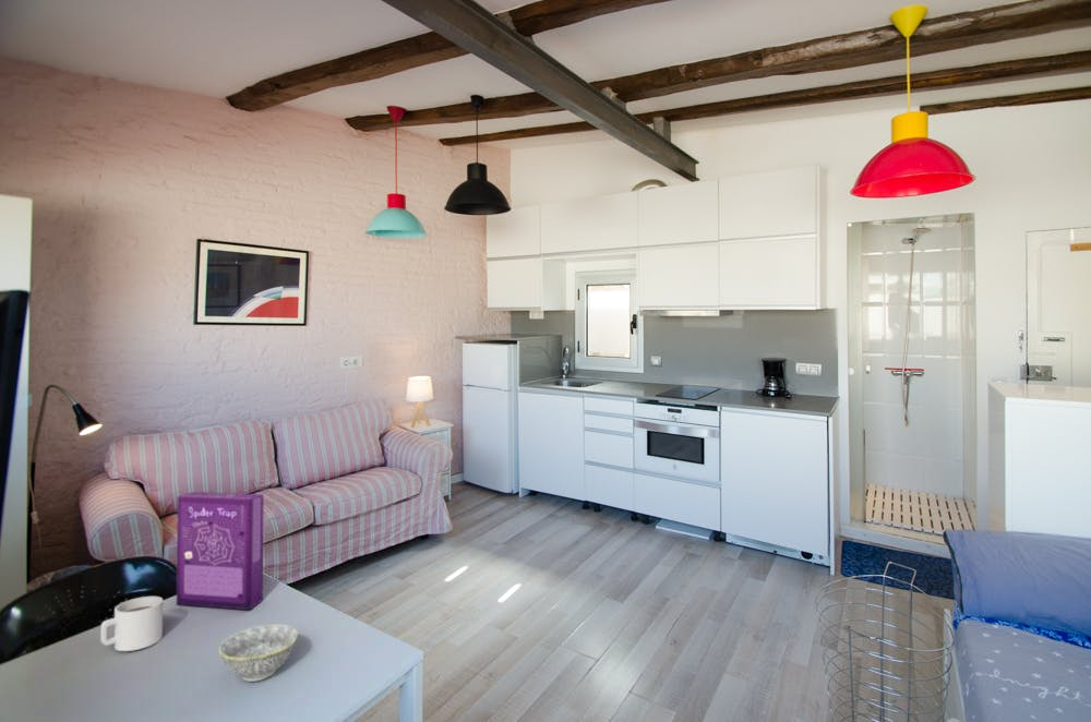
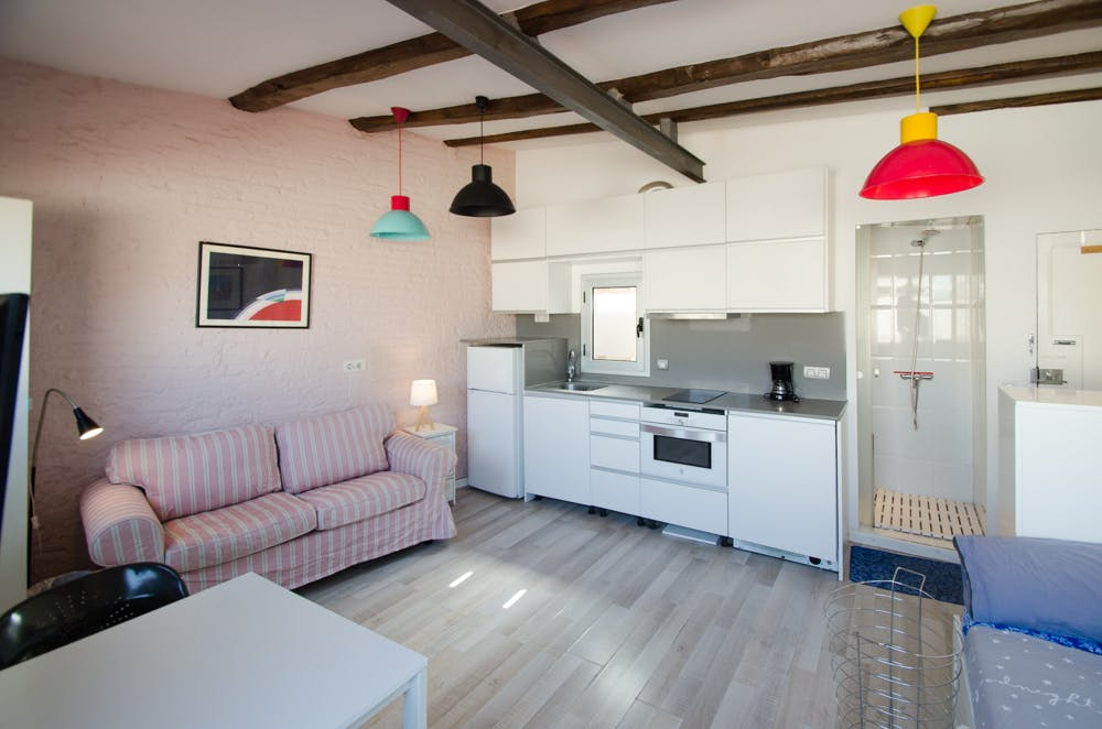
- bowl [218,624,299,683]
- cereal box [176,491,265,611]
- mug [99,595,164,652]
